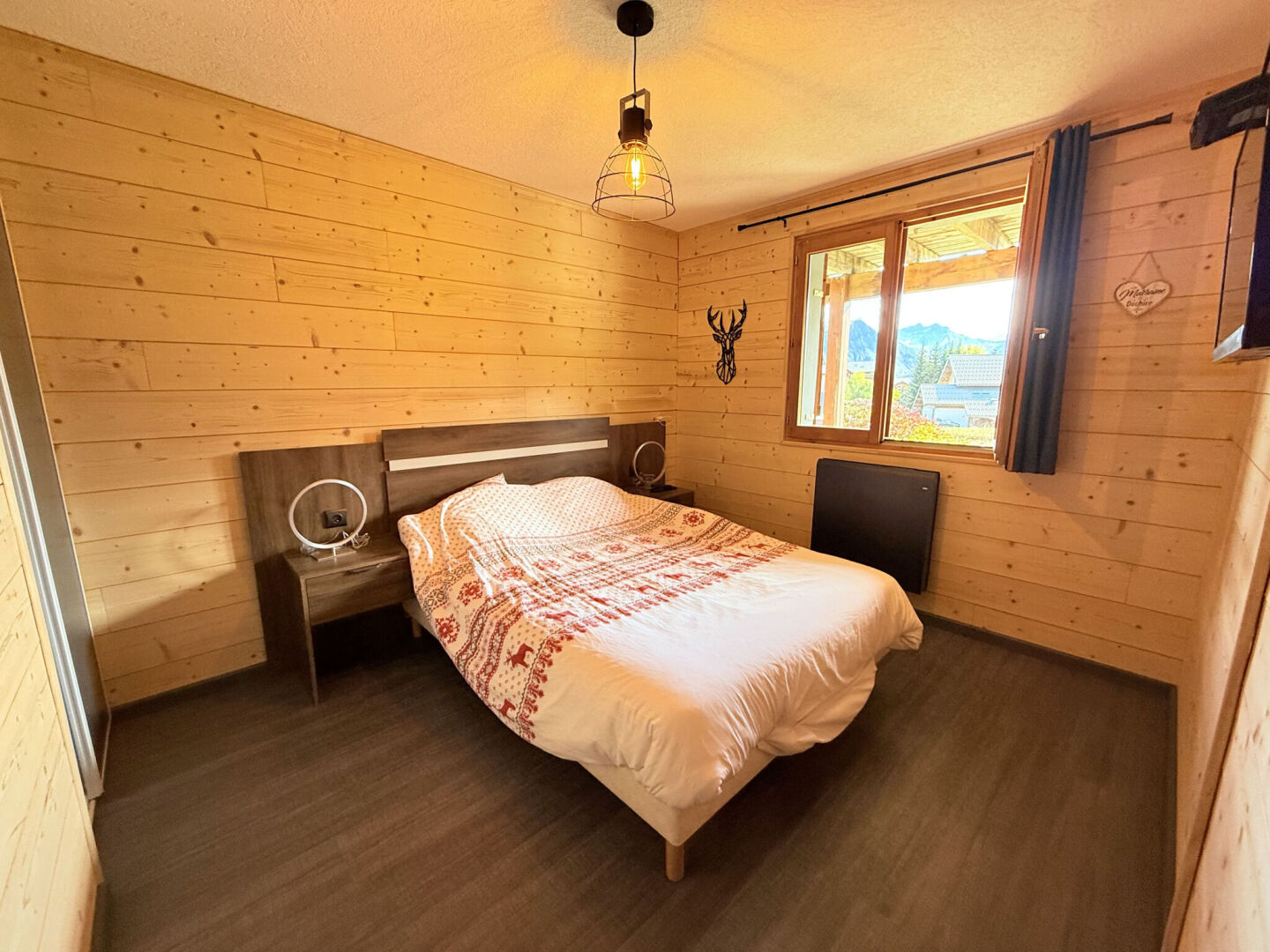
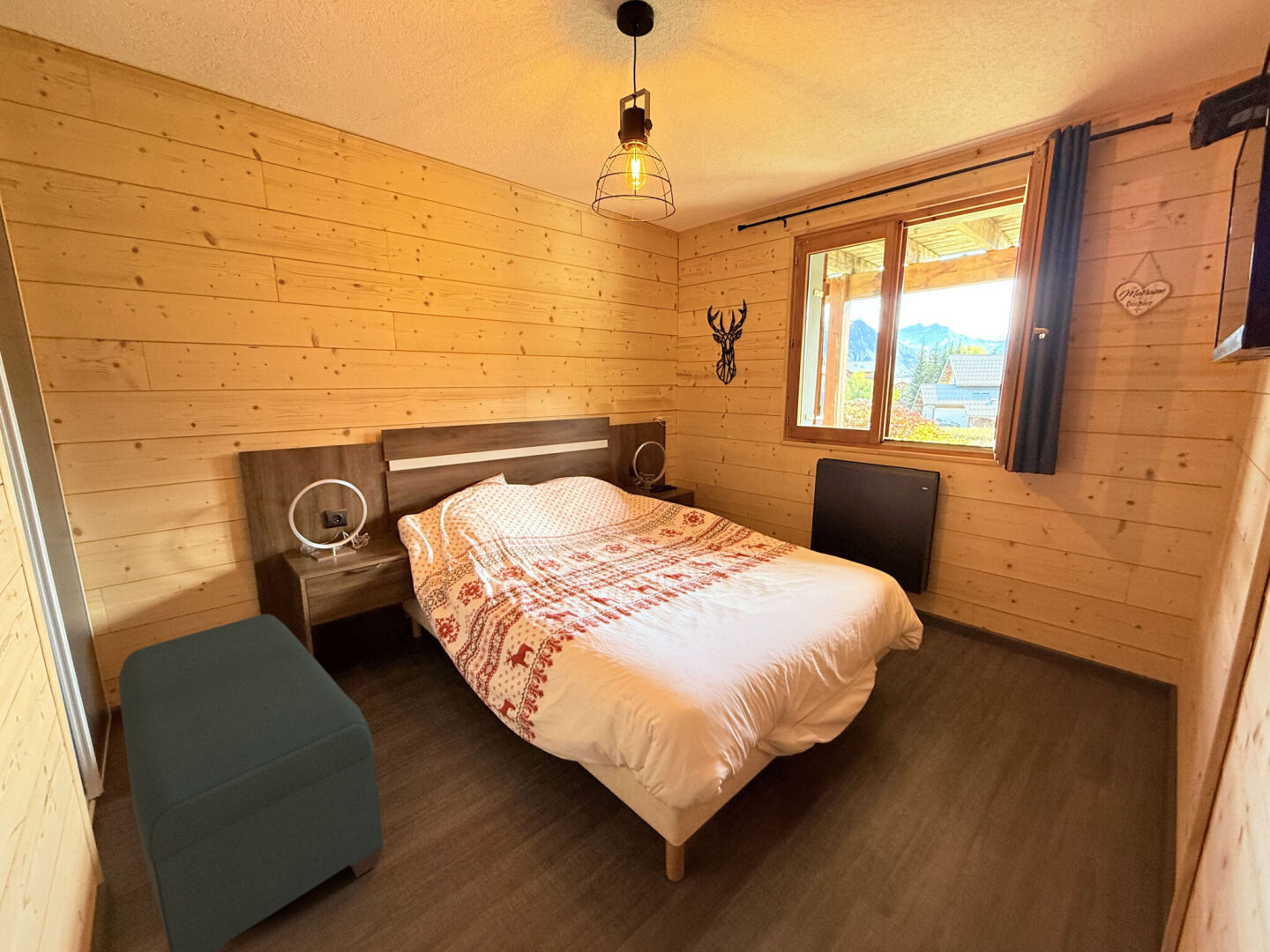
+ bench [117,614,384,952]
